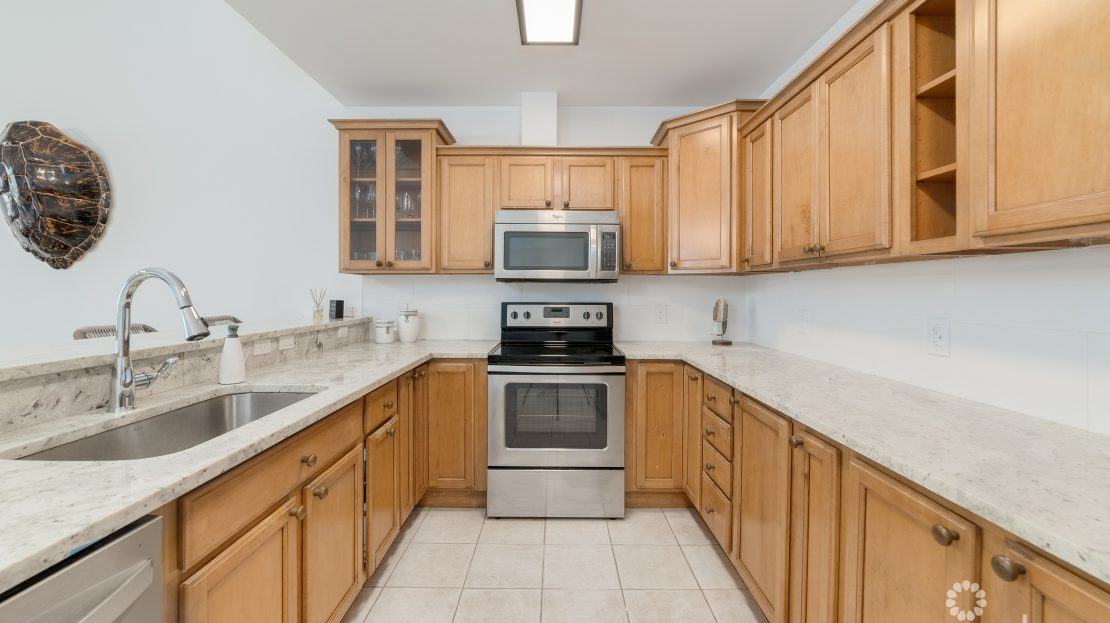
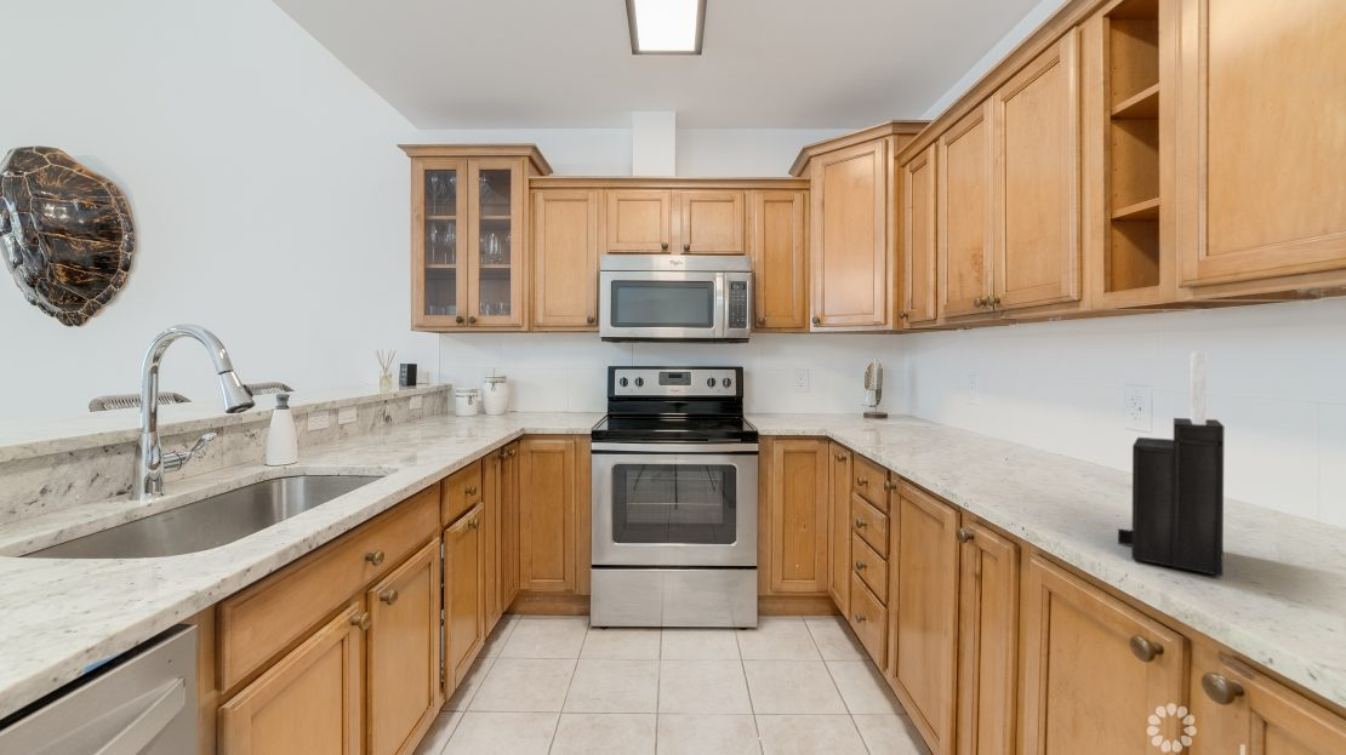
+ knife block [1117,350,1225,578]
